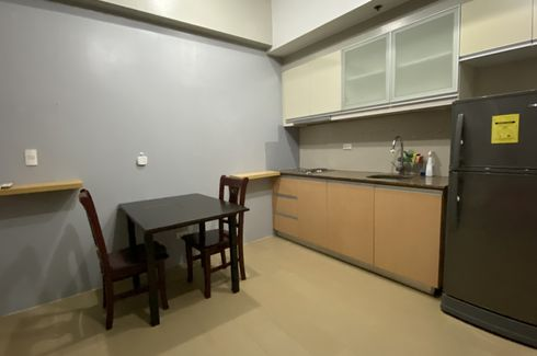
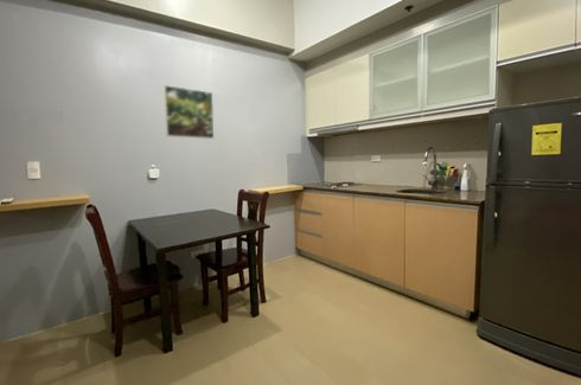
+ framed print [162,84,215,140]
